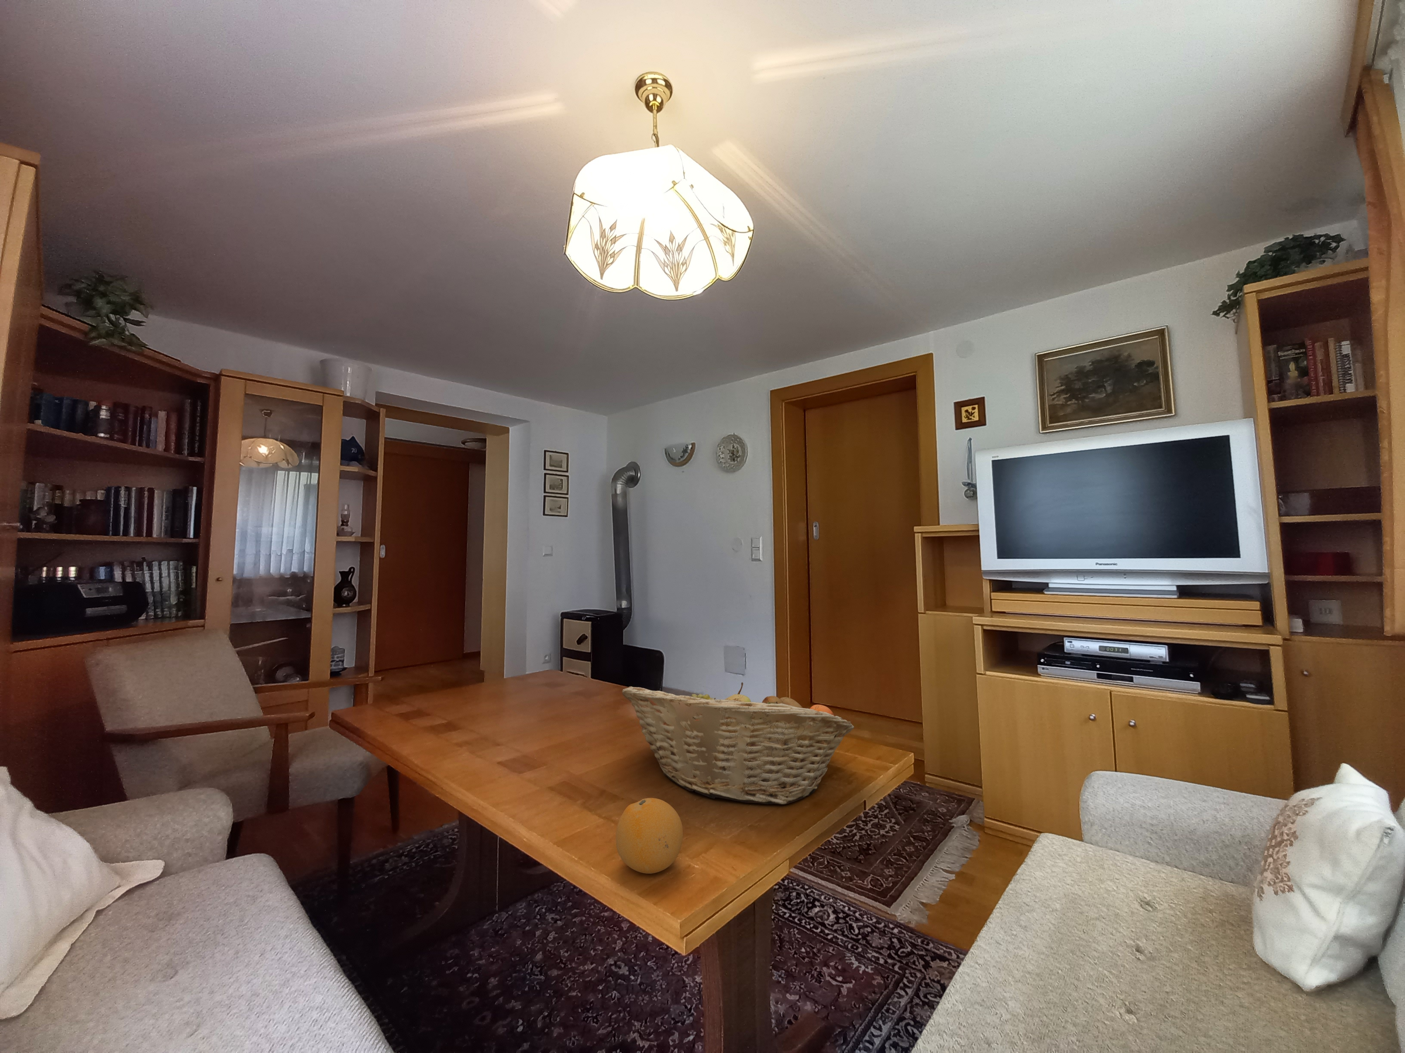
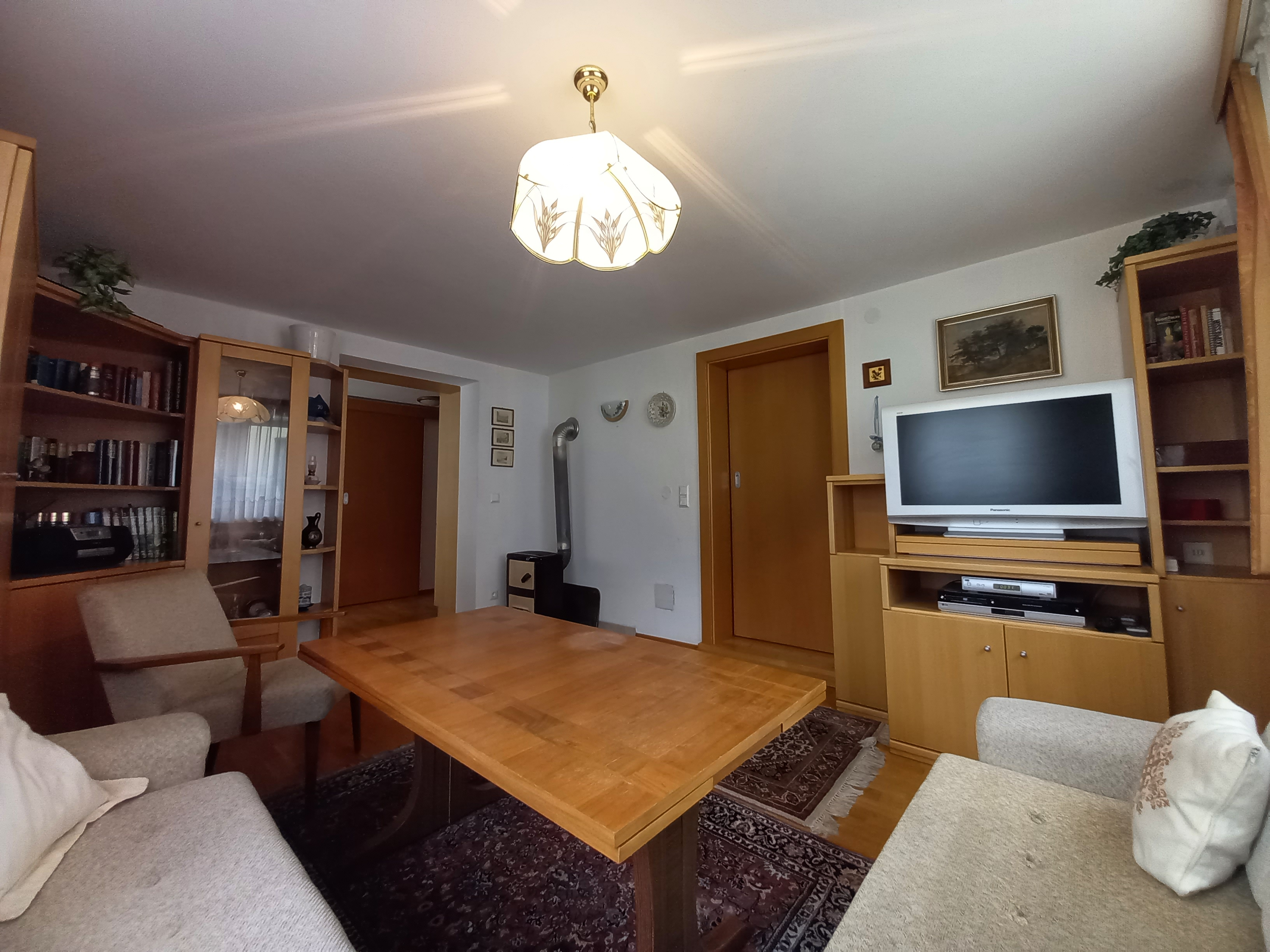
- fruit [615,797,684,874]
- fruit basket [622,682,855,805]
